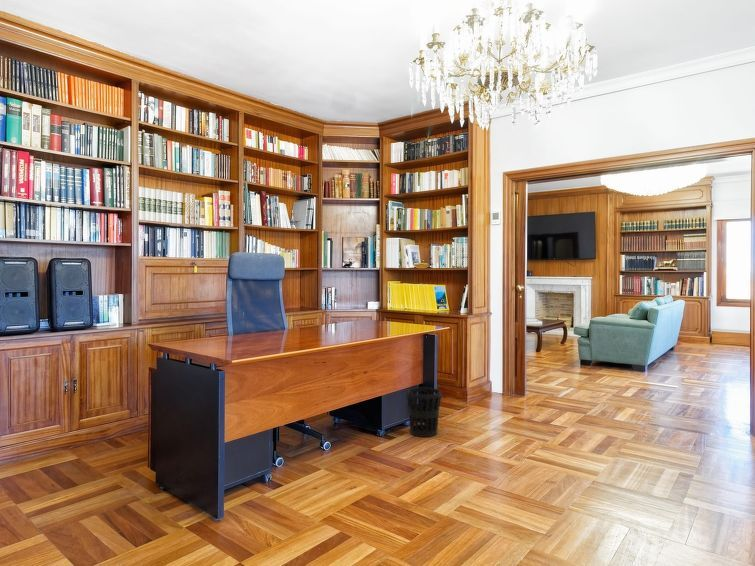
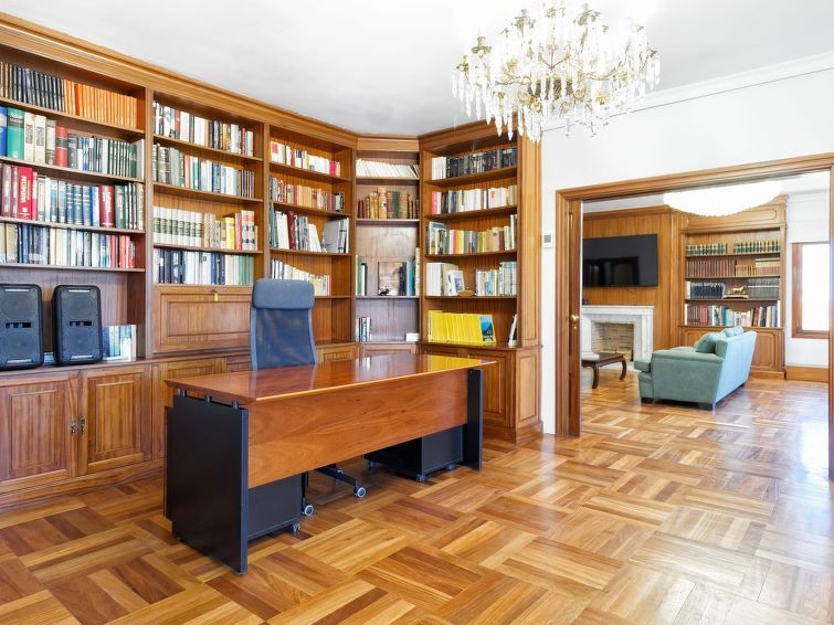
- wastebasket [406,386,442,438]
